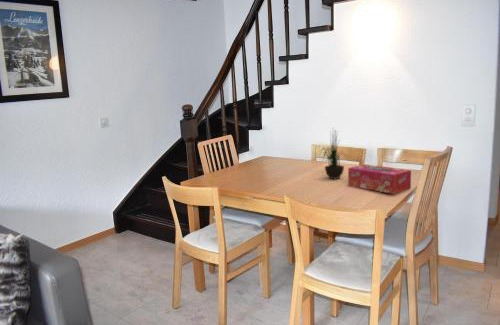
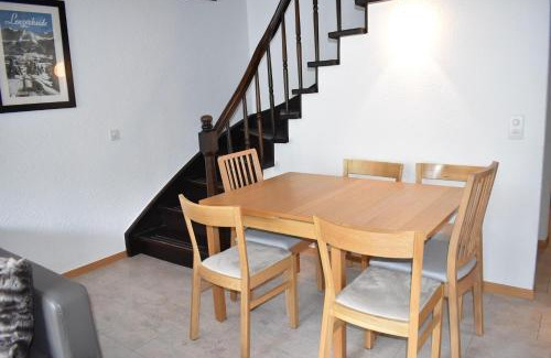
- tissue box [347,163,412,195]
- potted plant [319,128,349,180]
